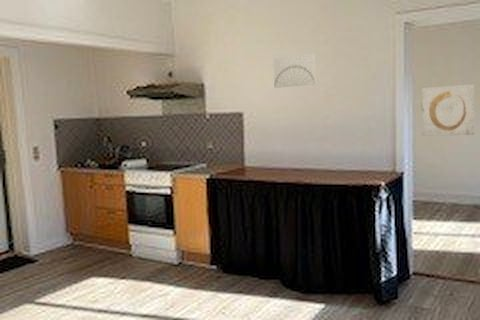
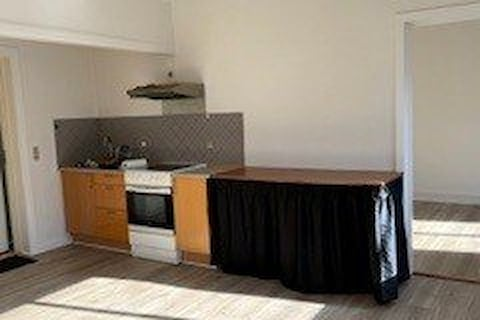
- wall art [272,53,317,89]
- wall art [420,83,475,137]
